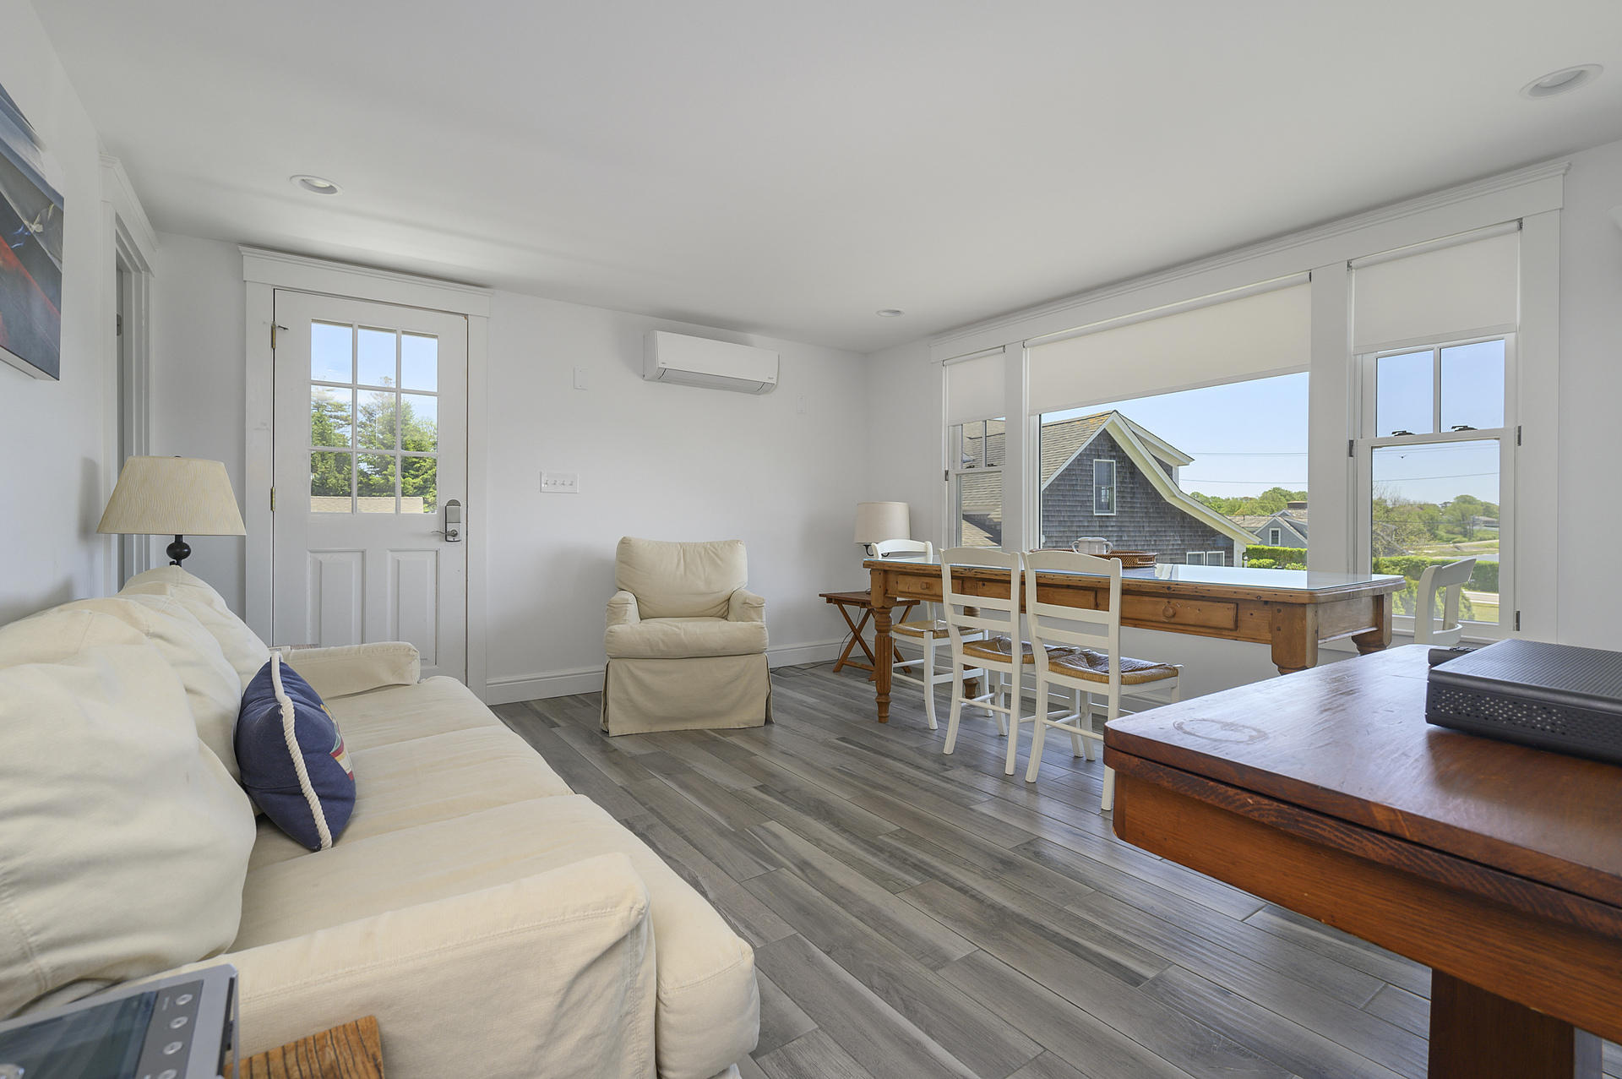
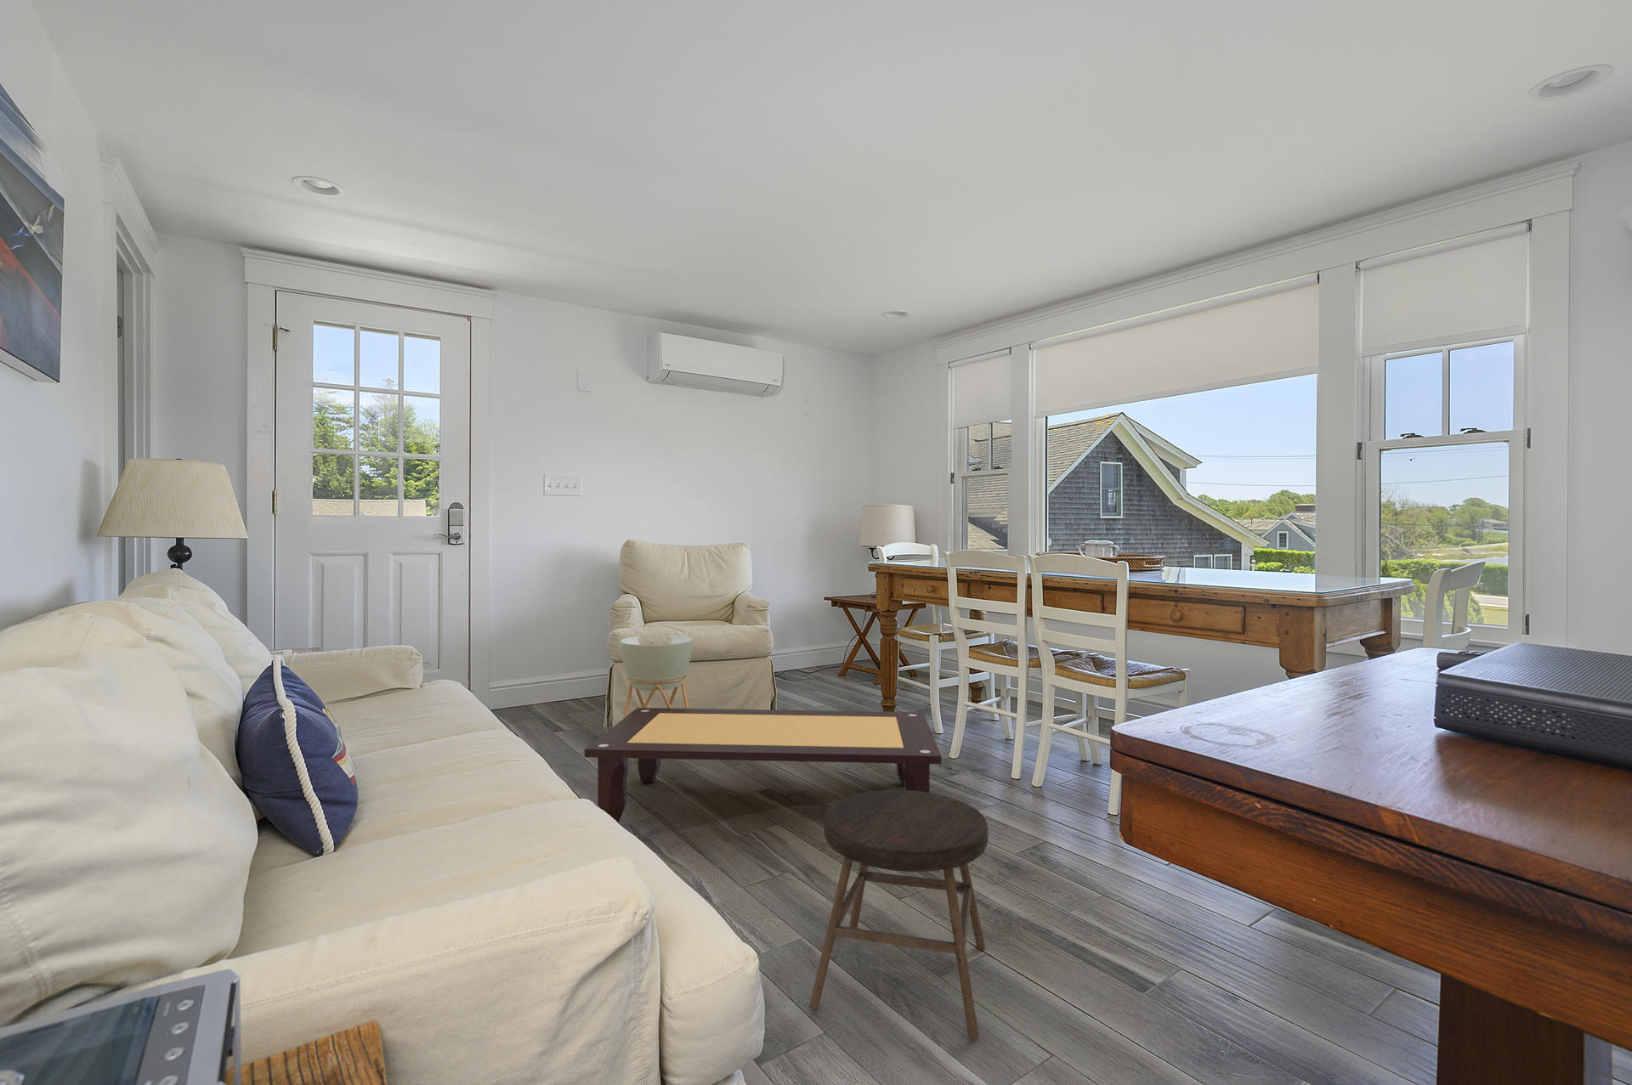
+ planter [619,635,694,719]
+ stool [808,790,989,1041]
+ coffee table [584,707,941,822]
